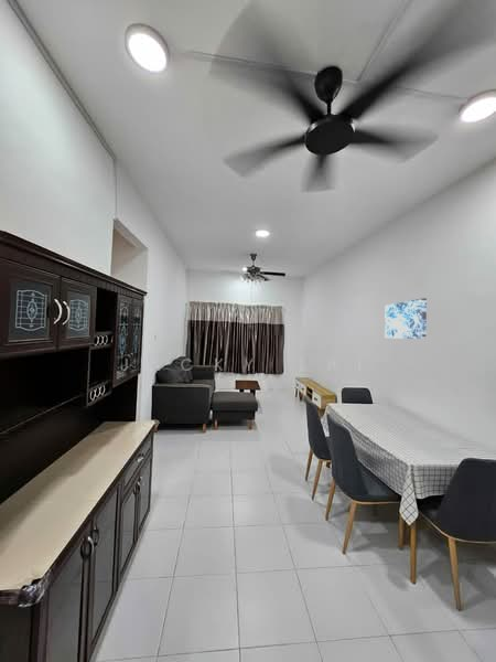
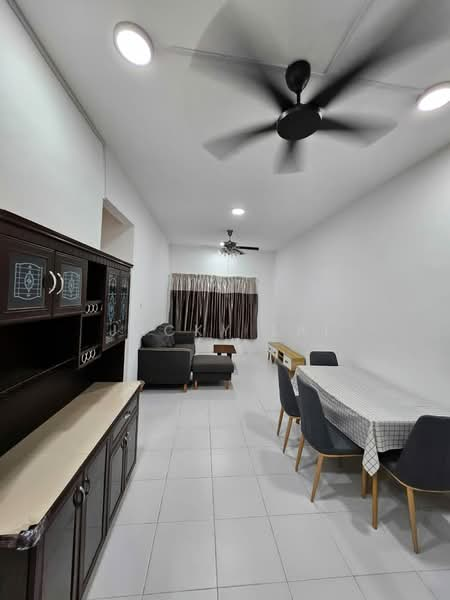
- wall art [384,297,428,340]
